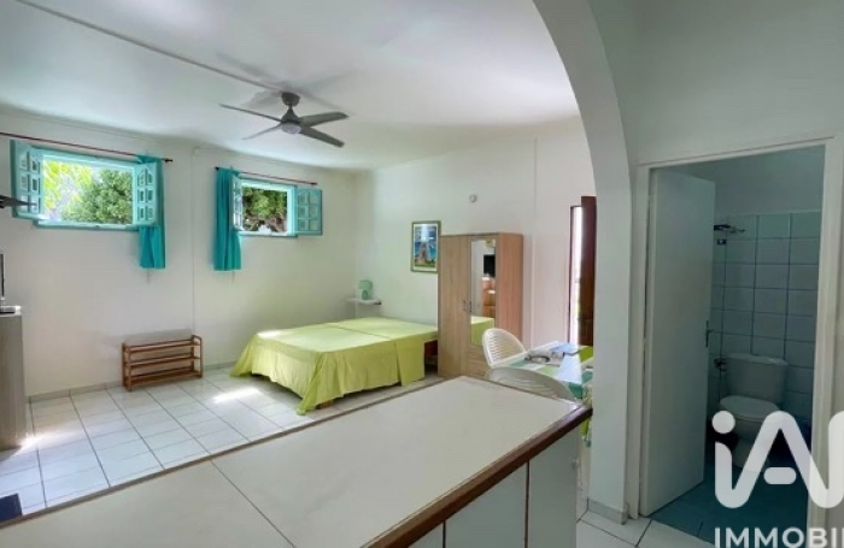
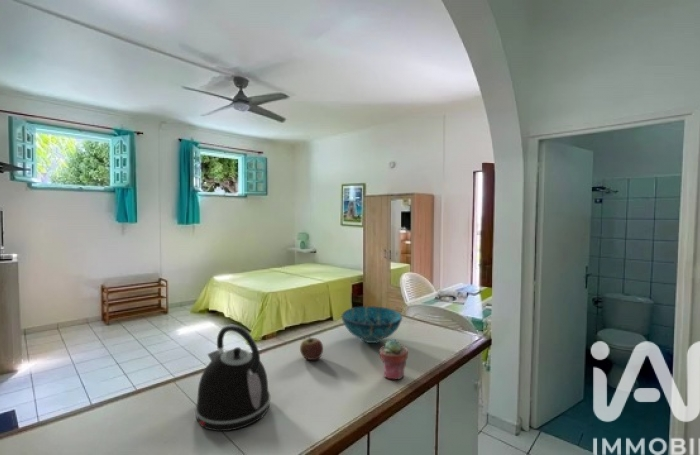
+ apple [299,334,324,361]
+ decorative bowl [341,305,403,344]
+ potted succulent [379,338,409,380]
+ kettle [194,324,271,432]
